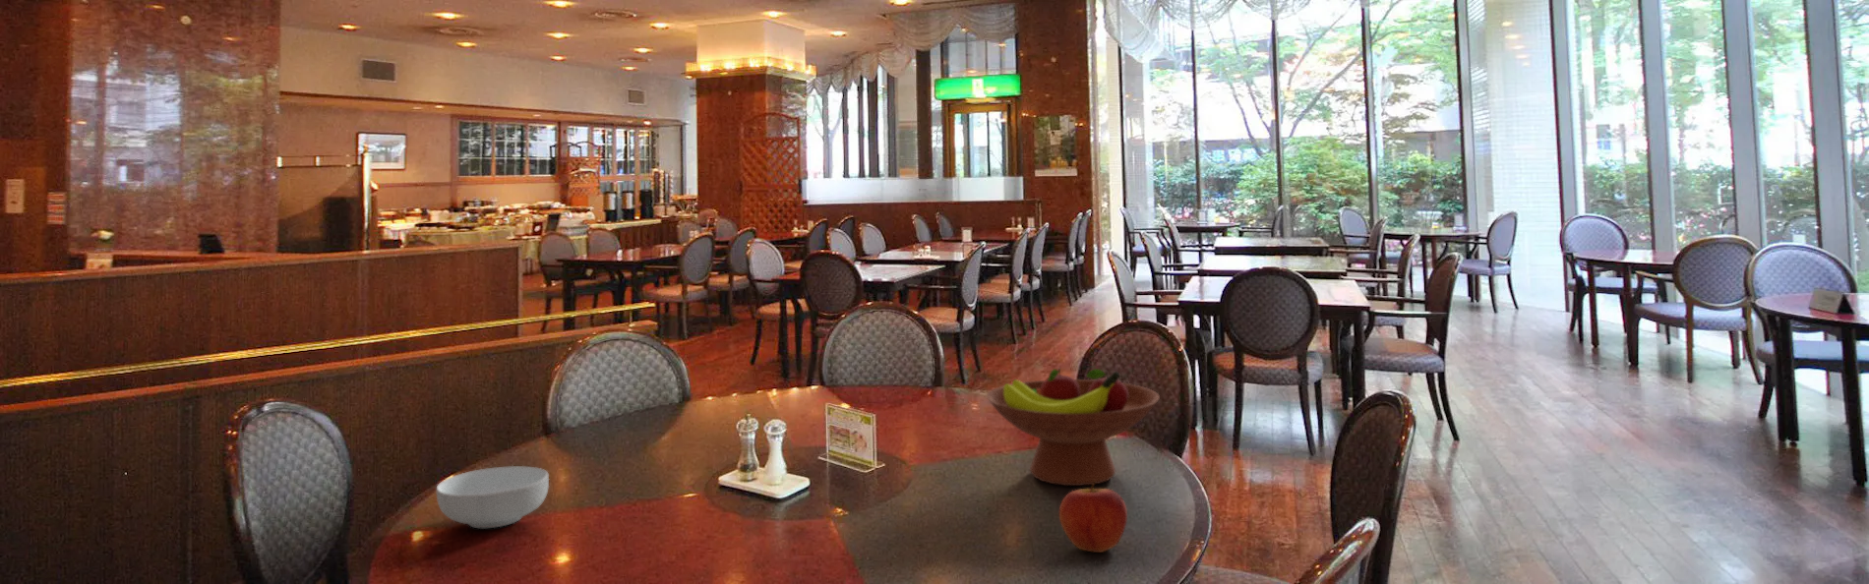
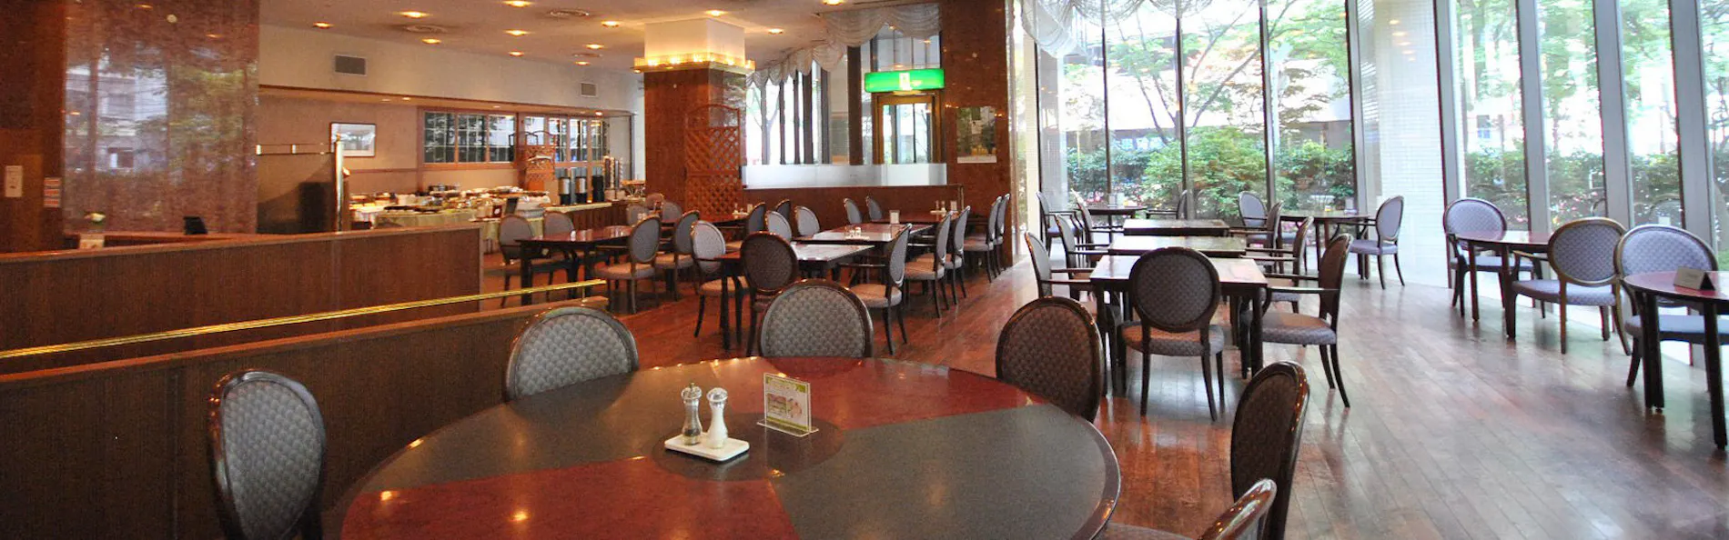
- cereal bowl [435,465,549,529]
- fruit bowl [986,368,1161,486]
- apple [1058,480,1129,553]
